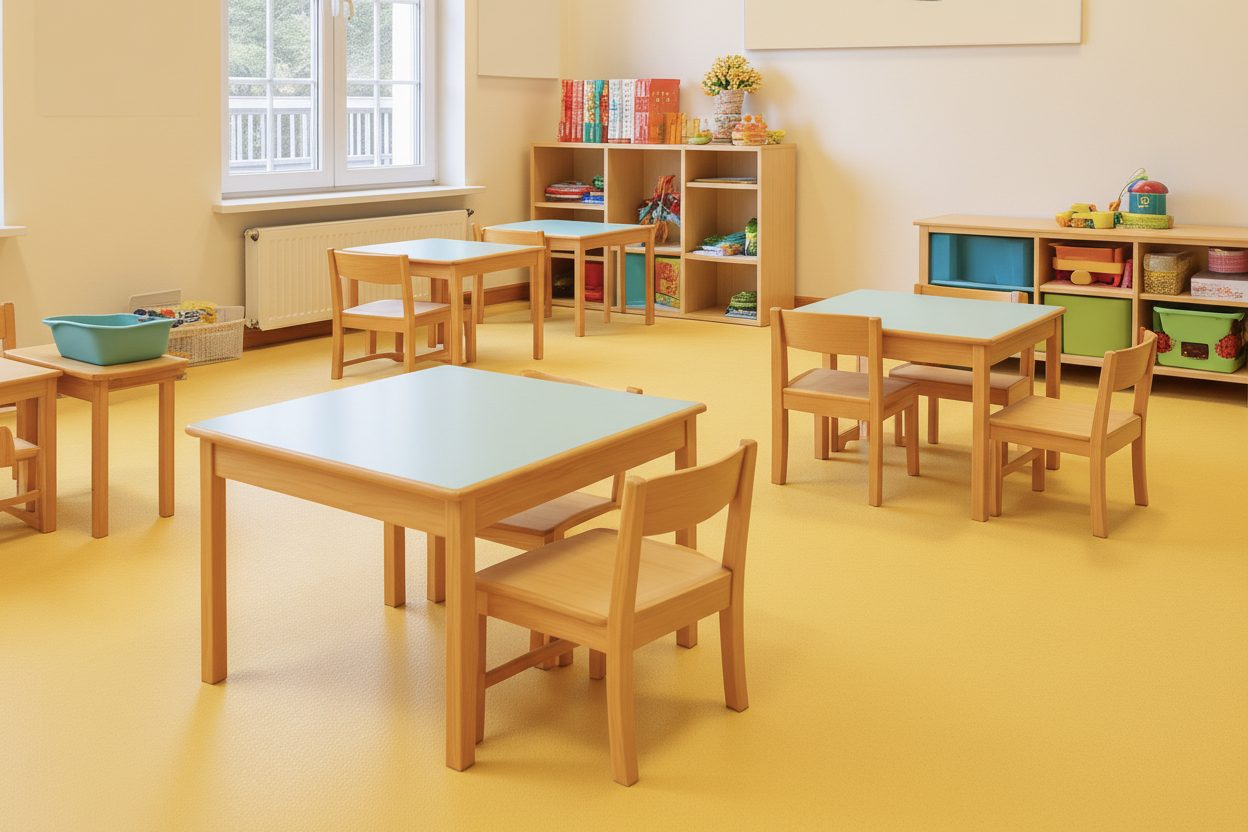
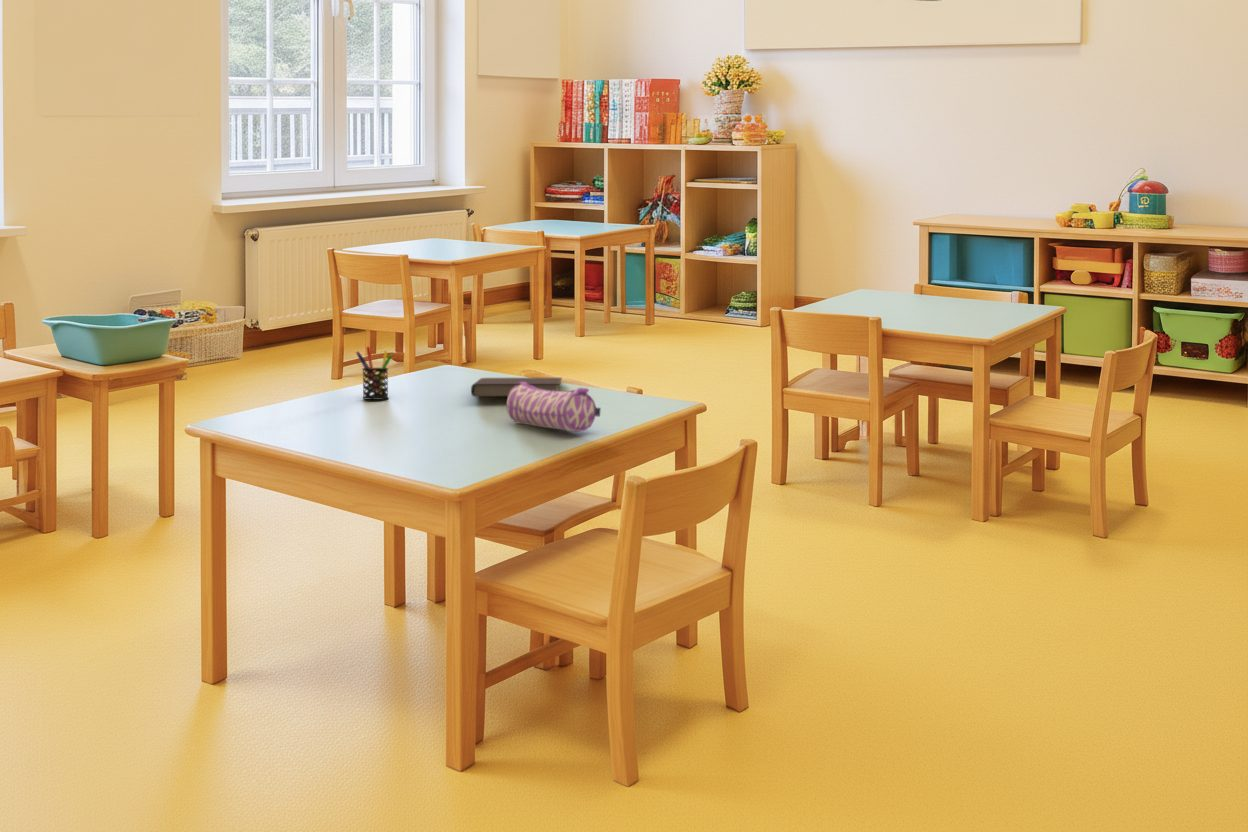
+ pen holder [355,346,393,401]
+ notebook [470,377,563,398]
+ pencil case [505,382,602,433]
